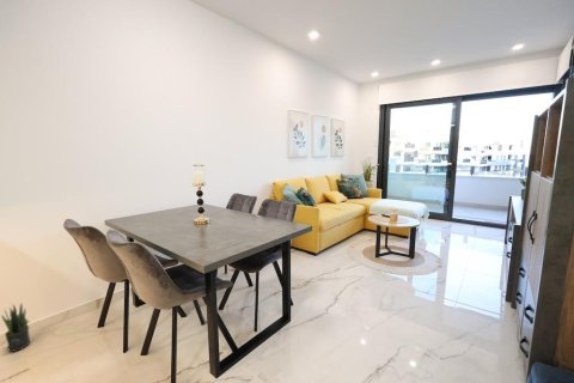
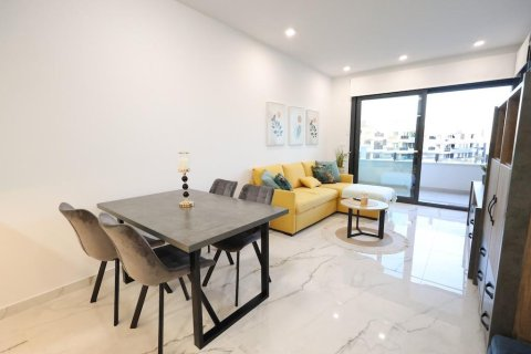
- potted plant [1,303,31,353]
